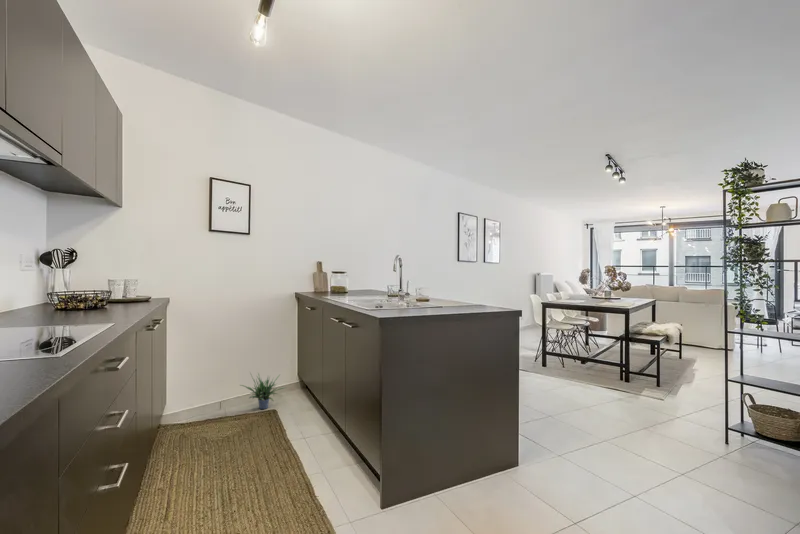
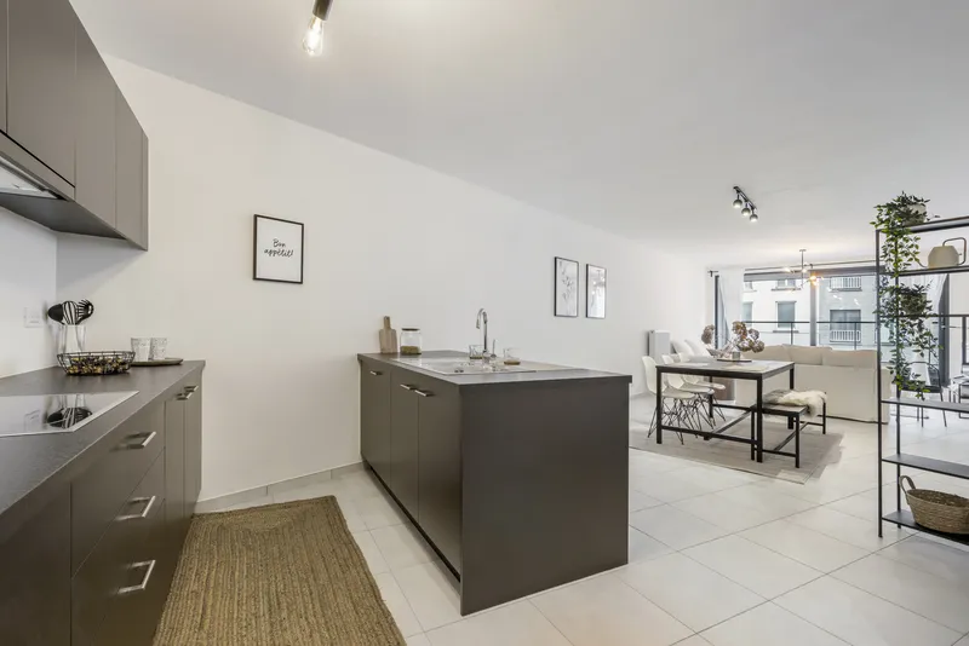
- potted plant [240,372,286,410]
